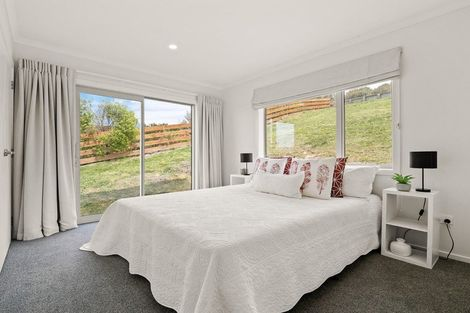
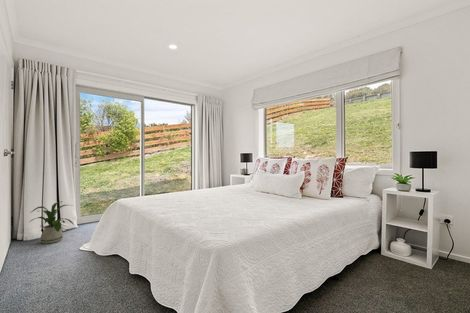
+ house plant [29,200,75,245]
